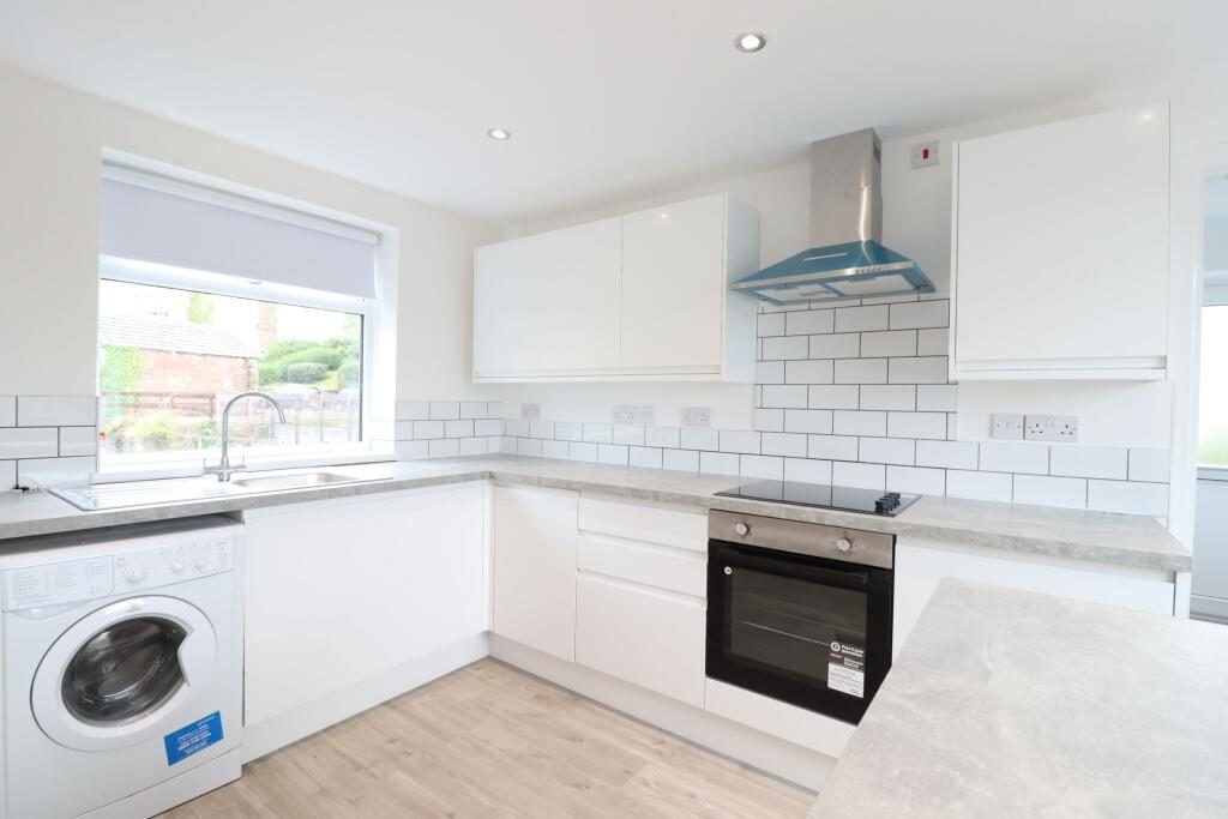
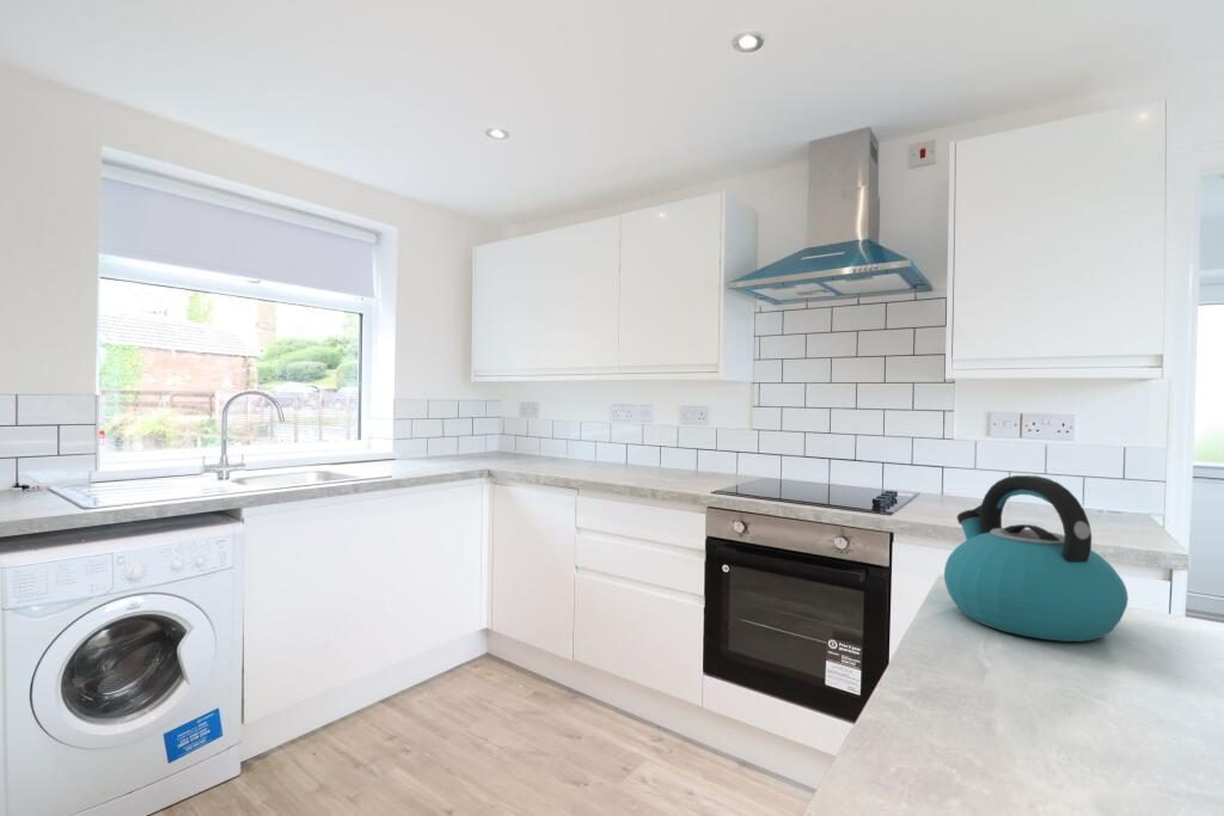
+ kettle [943,474,1130,643]
